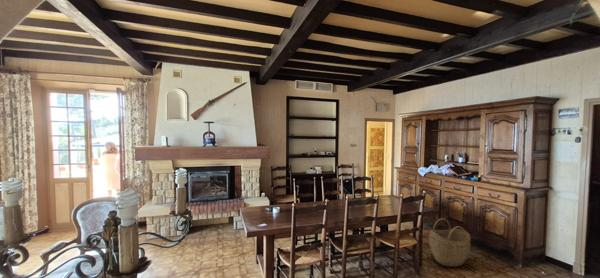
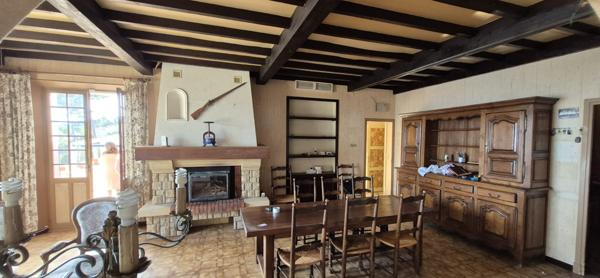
- woven basket [428,217,472,268]
